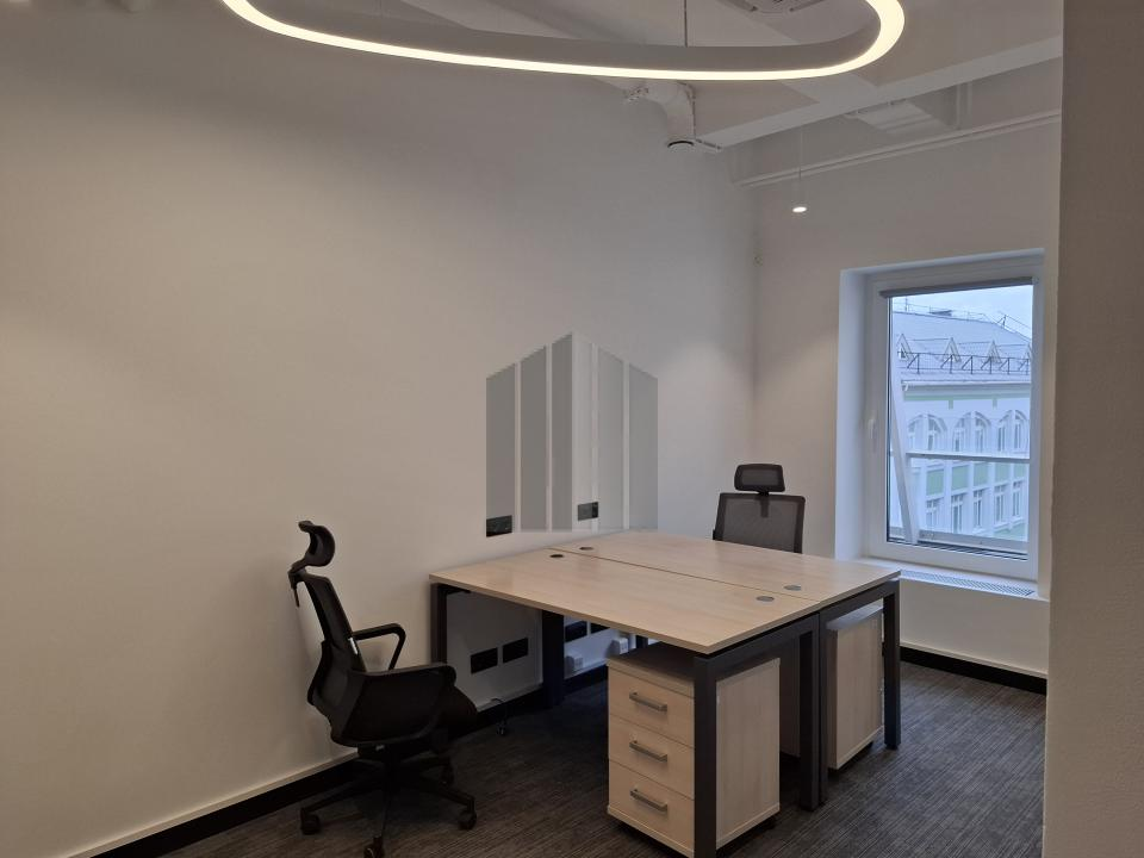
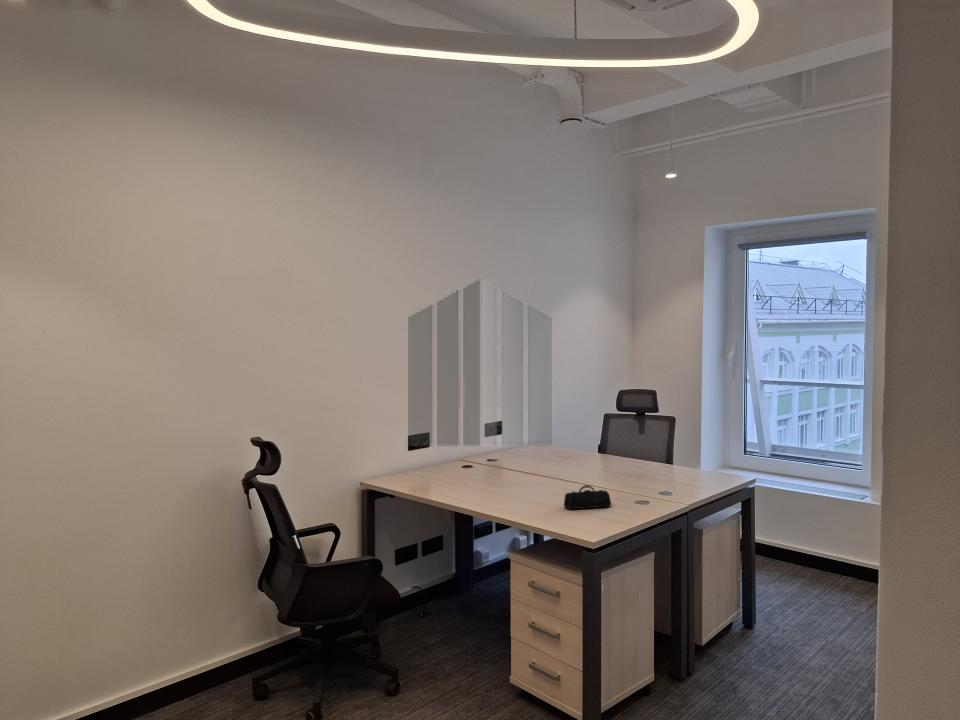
+ pencil case [563,484,612,510]
